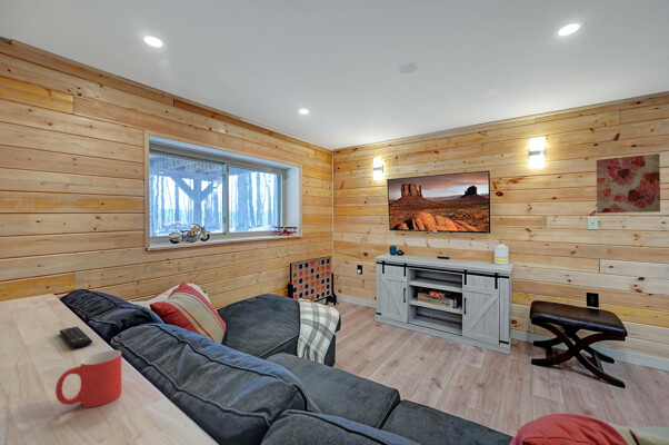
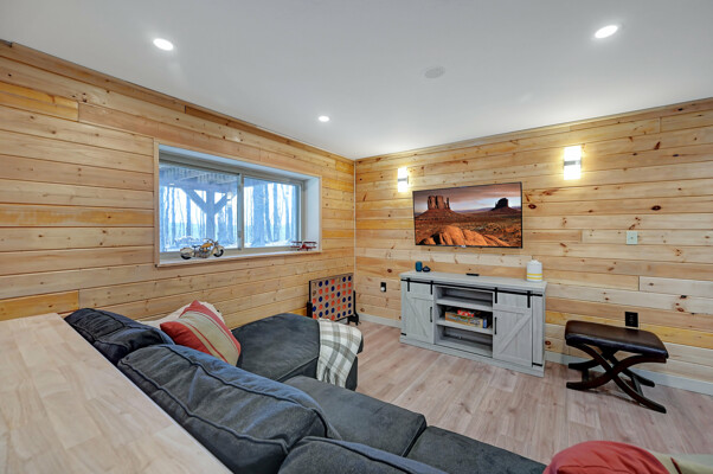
- wall art [596,152,661,215]
- mug [54,349,122,408]
- remote control [59,326,93,349]
